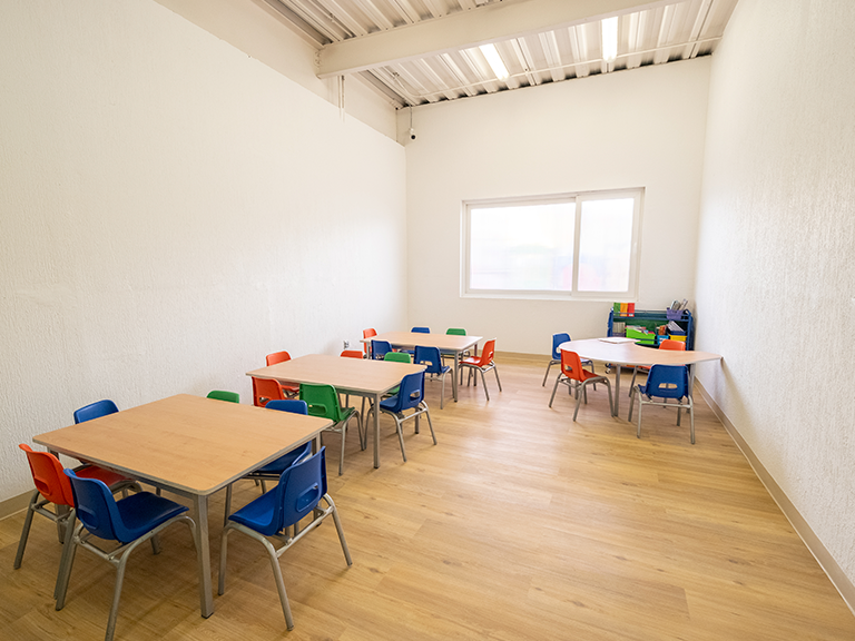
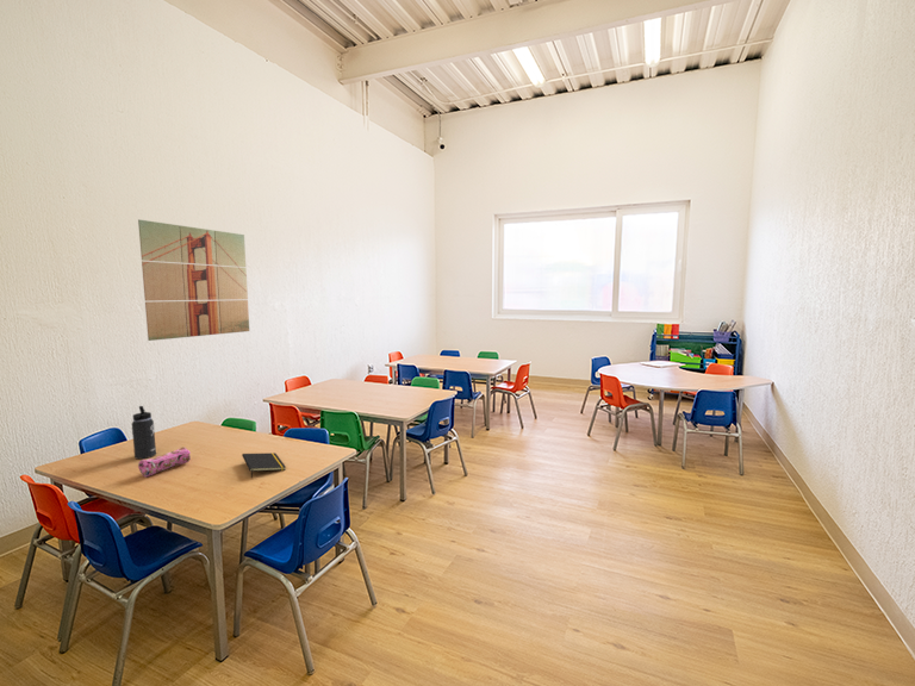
+ wall art [137,219,250,342]
+ thermos bottle [131,405,157,460]
+ pencil case [137,445,192,478]
+ notepad [241,451,287,479]
